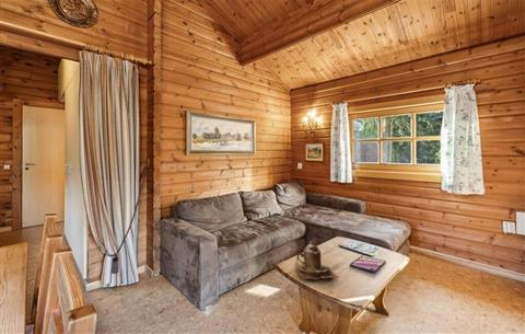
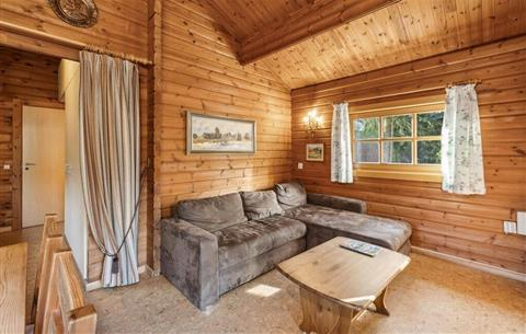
- video game case [349,254,387,274]
- teapot [294,241,340,280]
